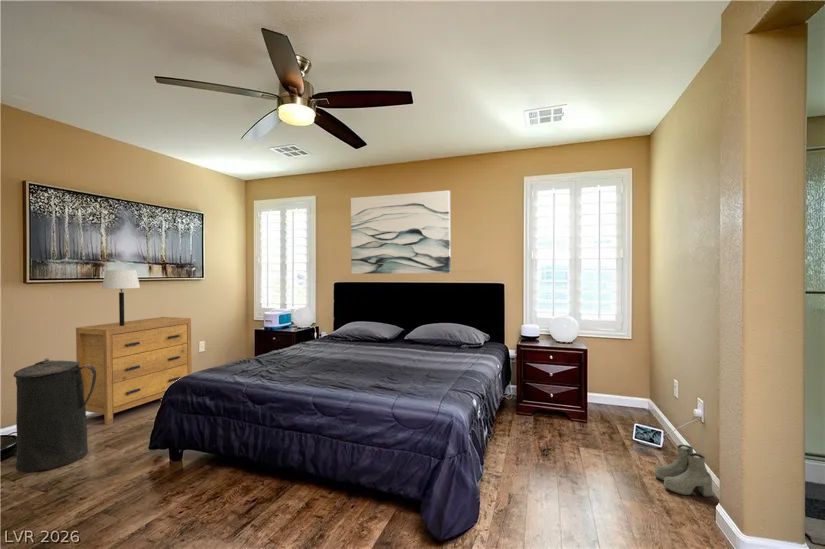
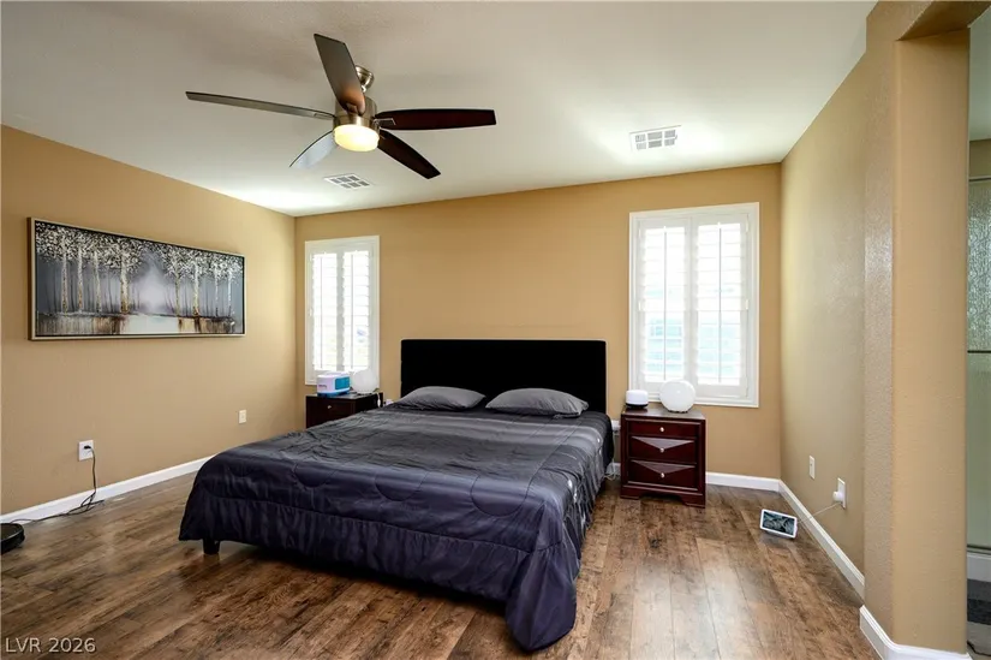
- trash can [12,357,96,473]
- dresser [75,316,193,425]
- wall art [350,190,452,275]
- boots [654,444,713,498]
- table lamp [101,269,141,326]
